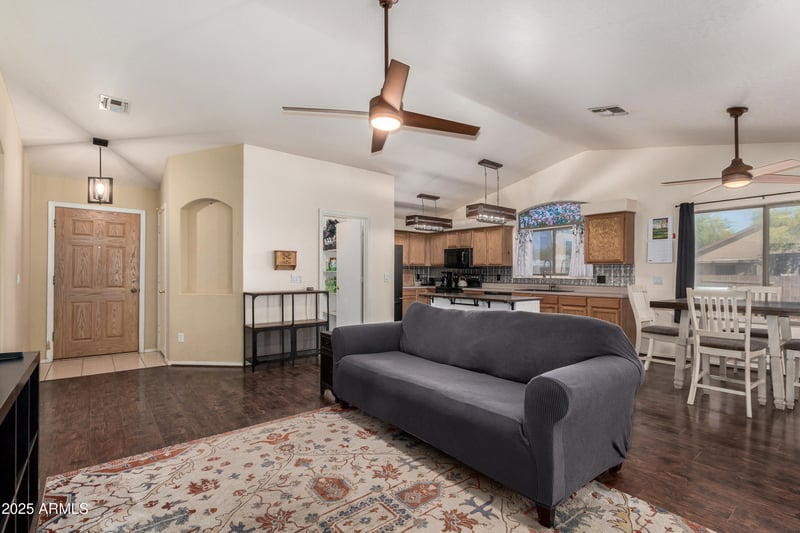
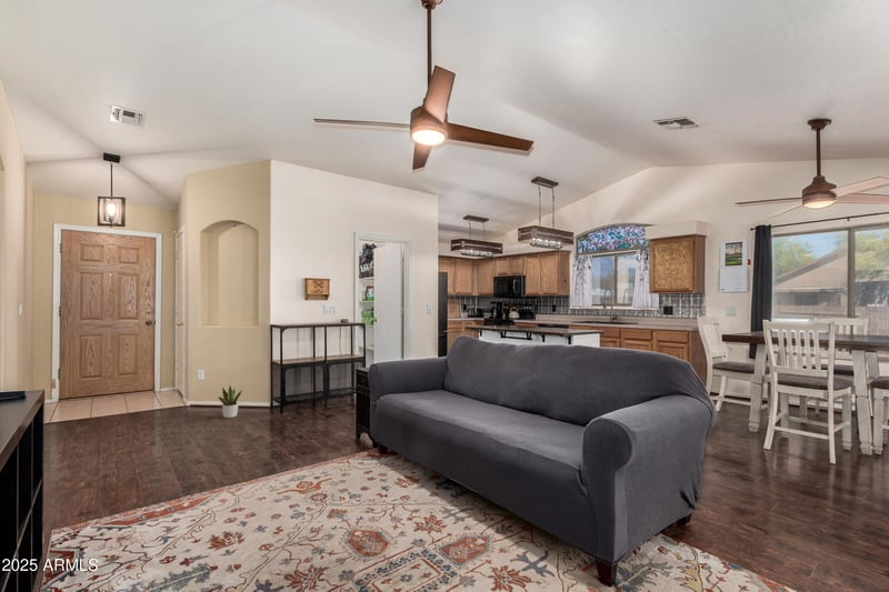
+ potted plant [217,384,242,419]
